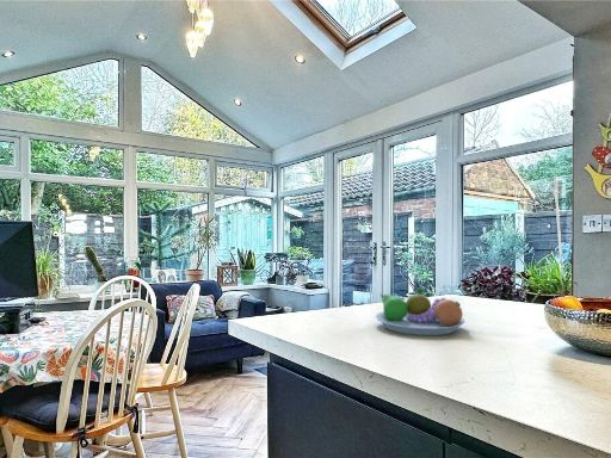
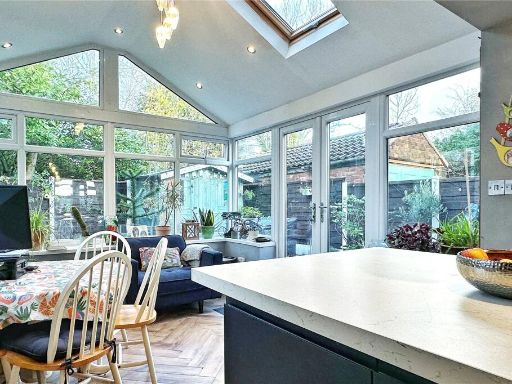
- fruit bowl [375,287,467,336]
